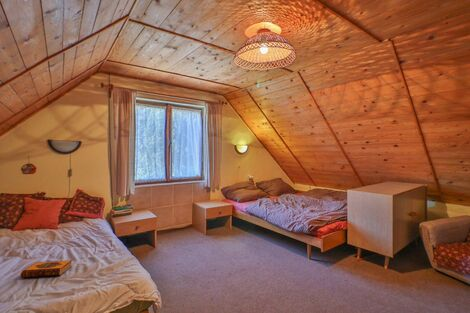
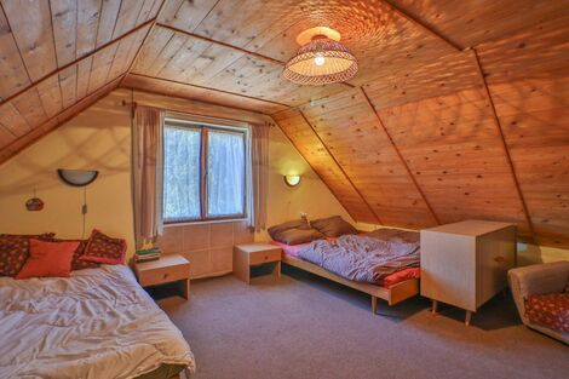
- hardback book [19,259,73,279]
